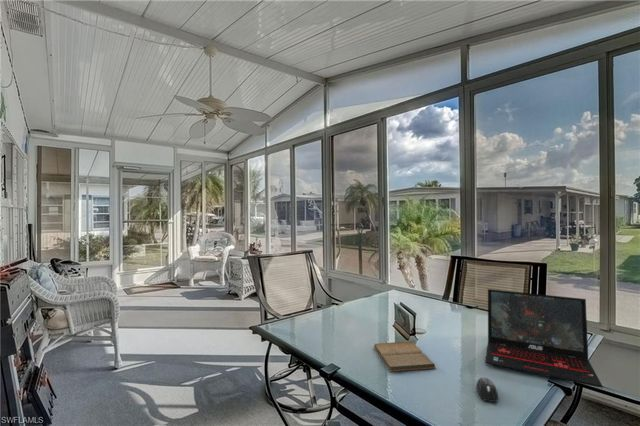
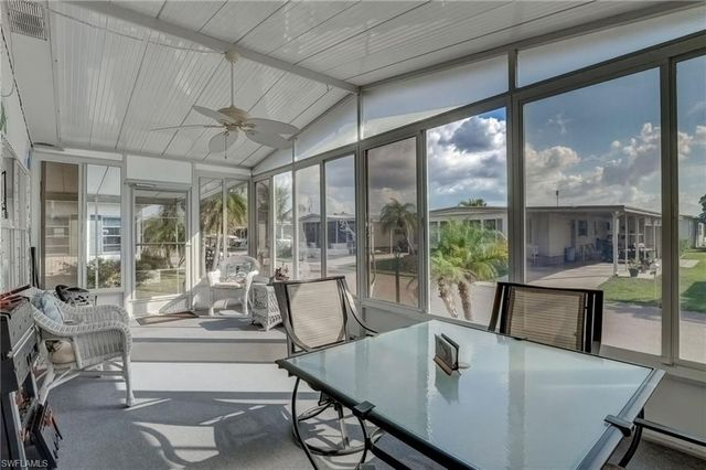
- laptop [484,288,604,389]
- mouse [475,377,499,403]
- book [373,340,437,372]
